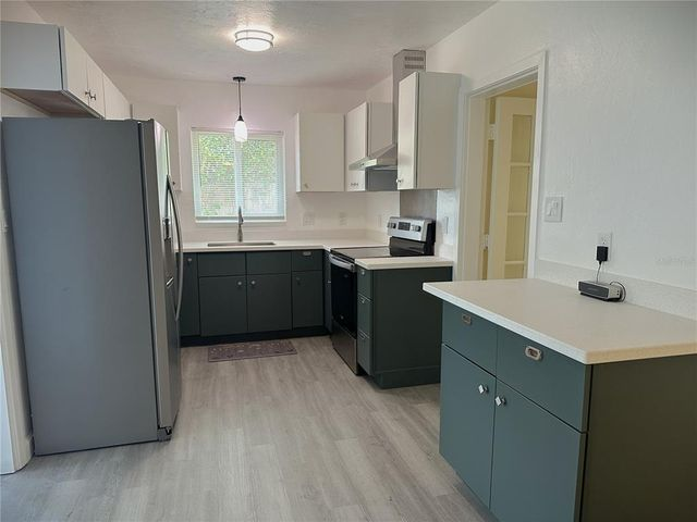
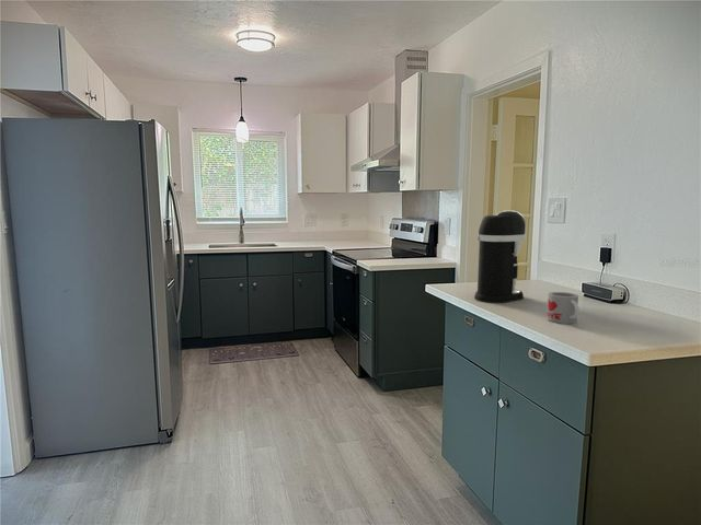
+ coffee maker [473,210,527,304]
+ mug [545,291,581,325]
